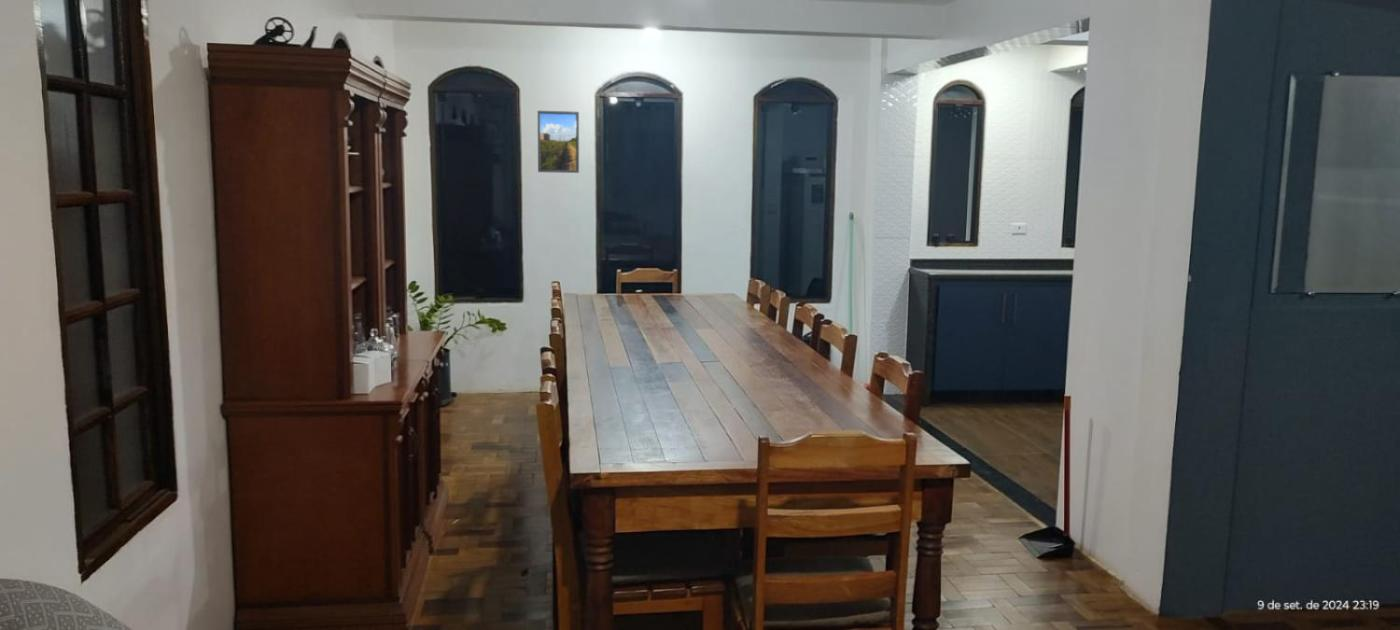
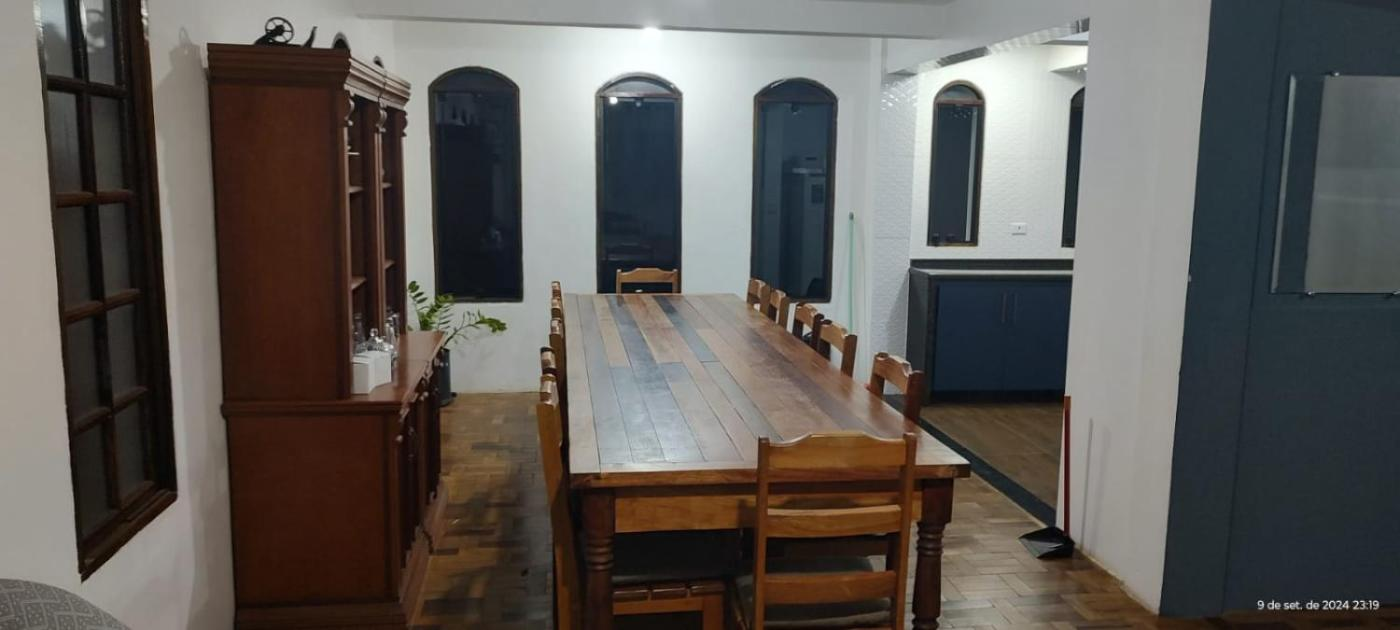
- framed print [537,110,580,174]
